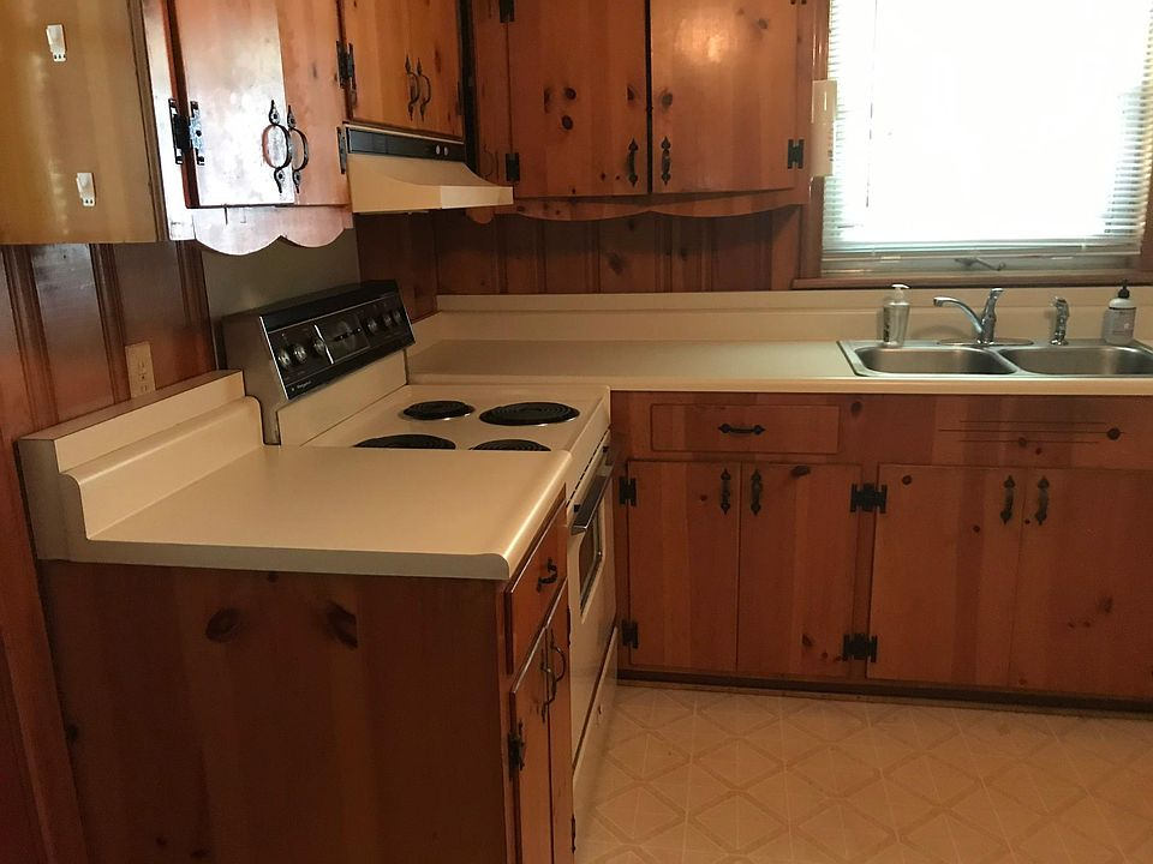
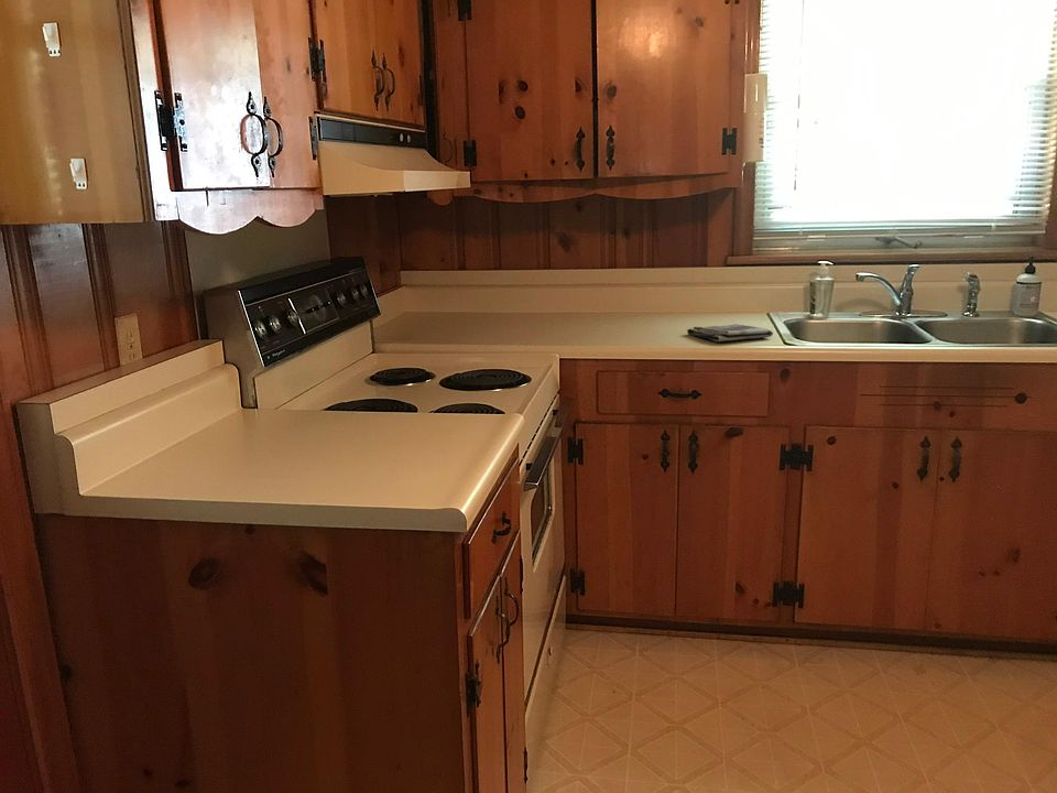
+ dish towel [686,323,774,343]
